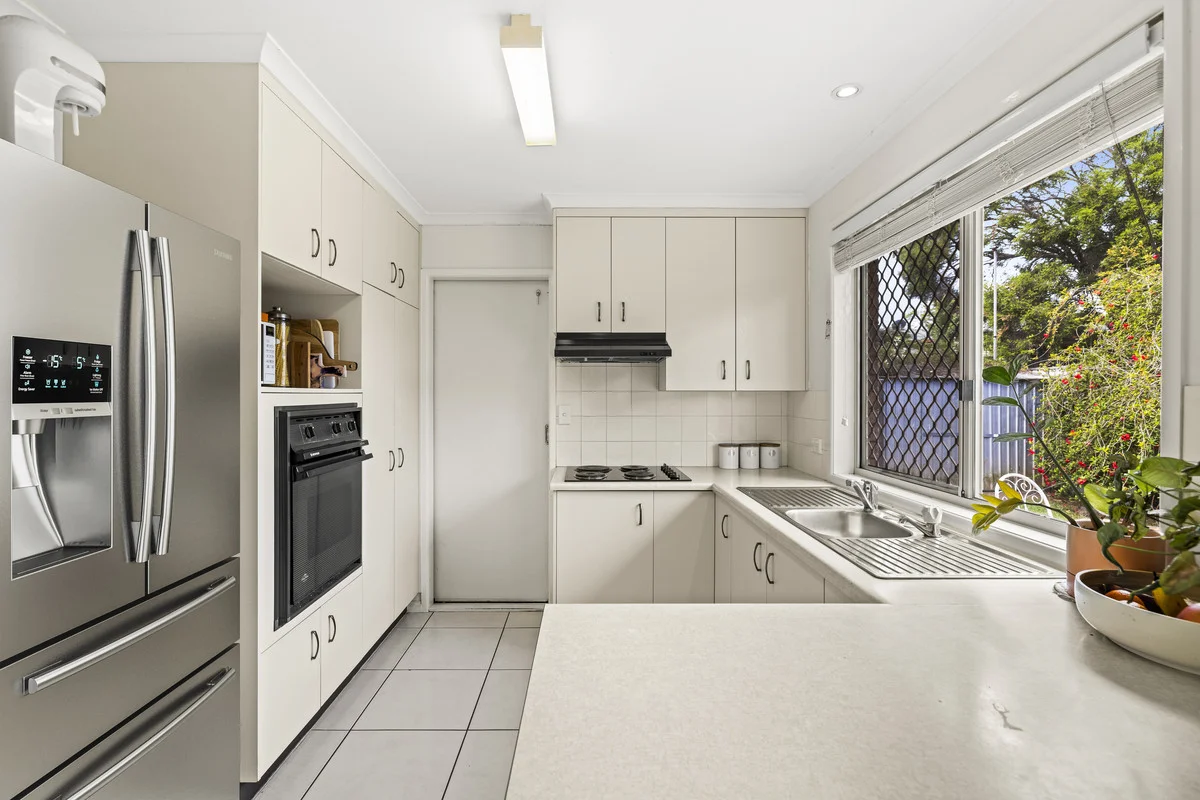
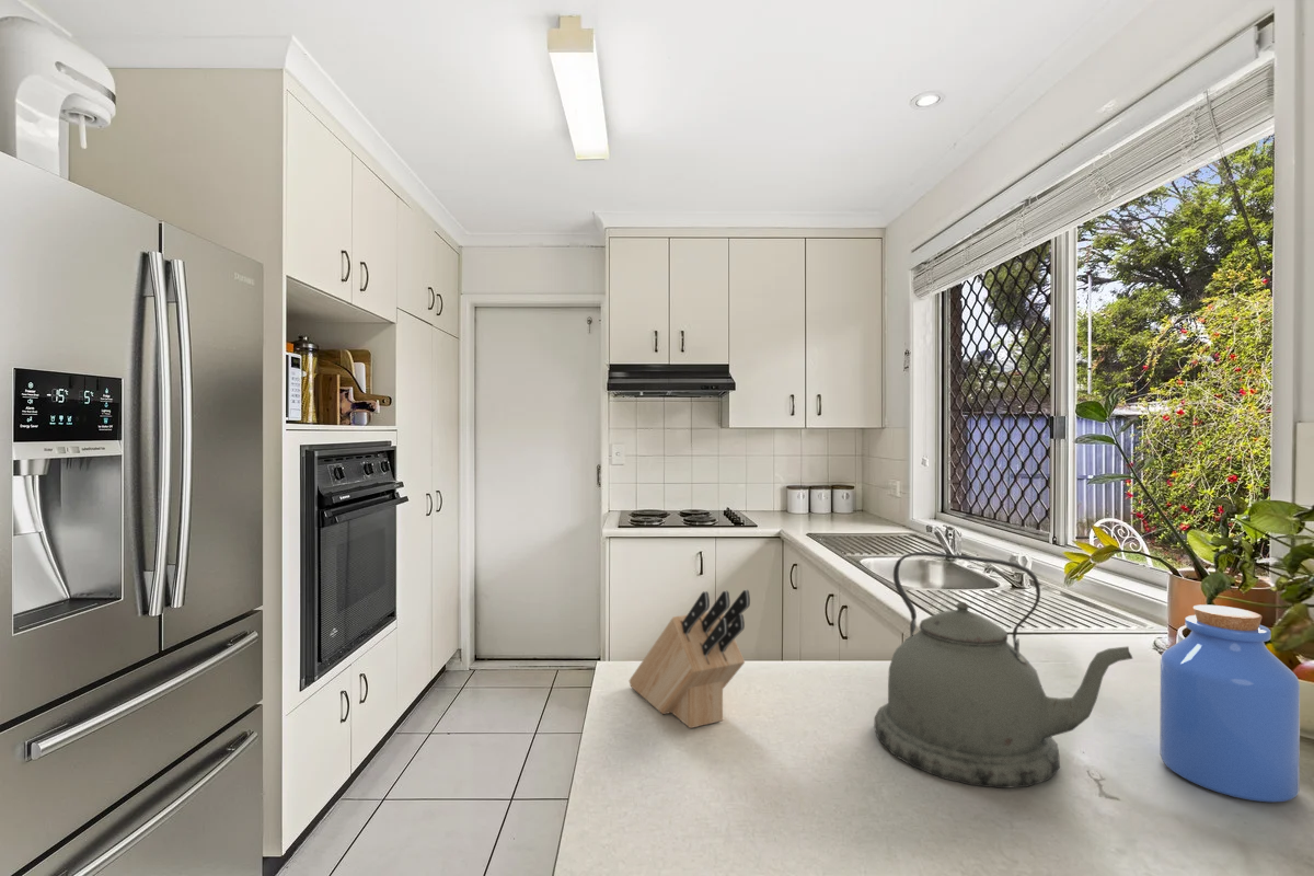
+ knife block [629,589,751,729]
+ kettle [873,551,1134,789]
+ jar [1159,603,1301,804]
